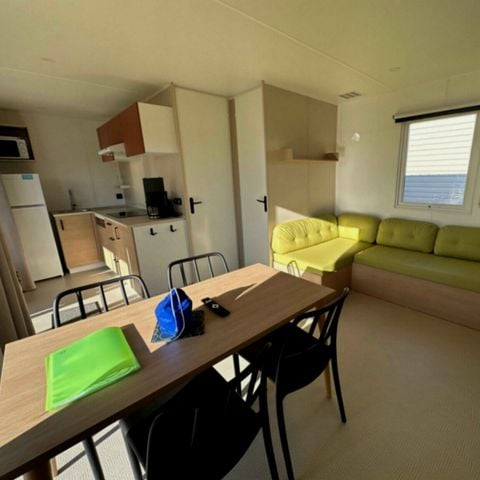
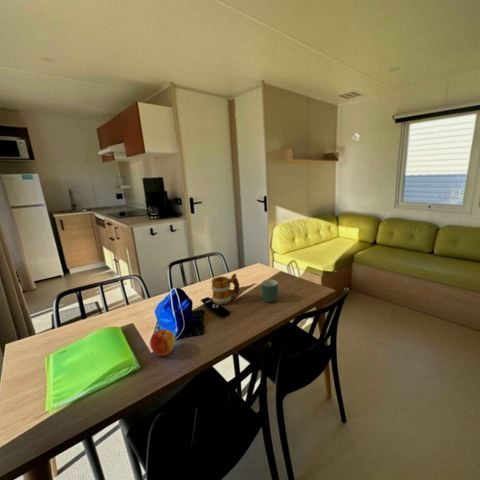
+ mug [210,272,241,306]
+ apple [149,328,176,357]
+ mug [260,279,279,304]
